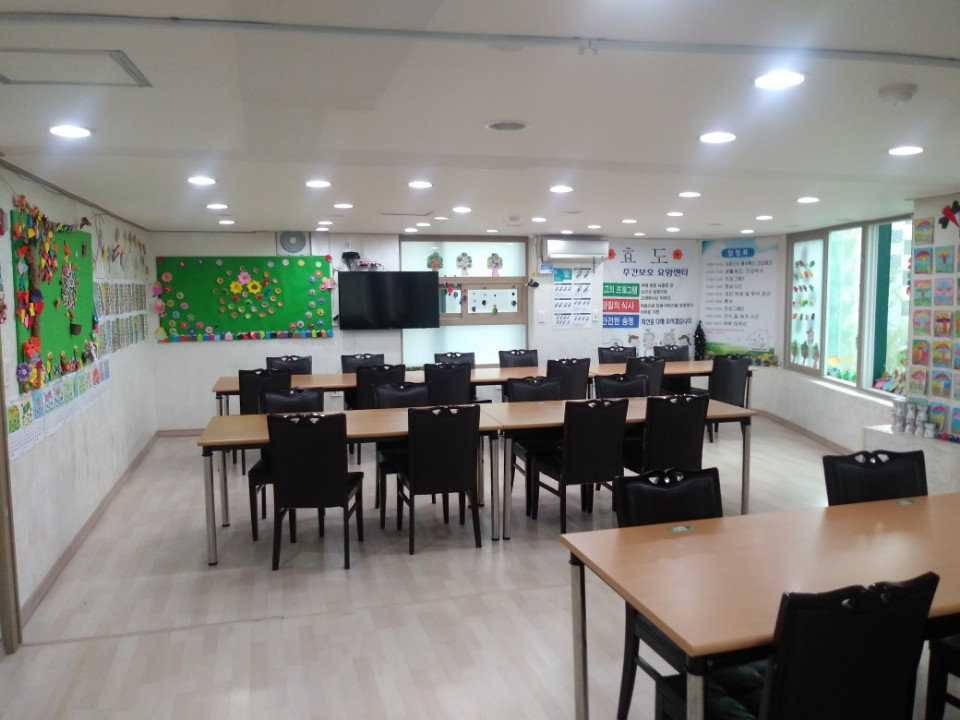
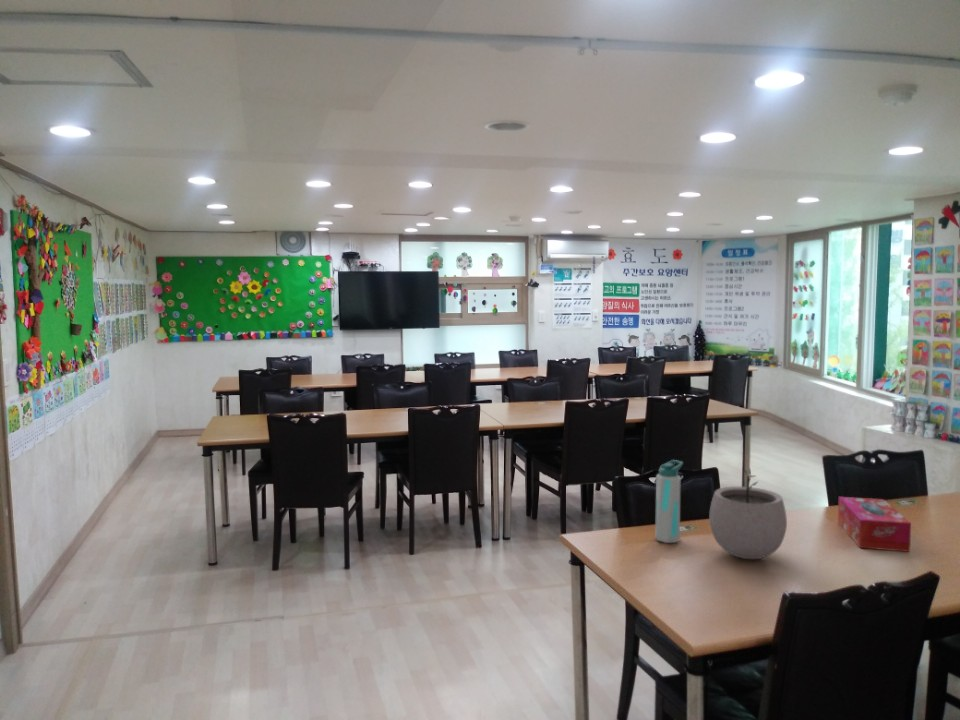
+ tissue box [837,496,912,553]
+ plant pot [708,467,788,560]
+ water bottle [654,459,684,544]
